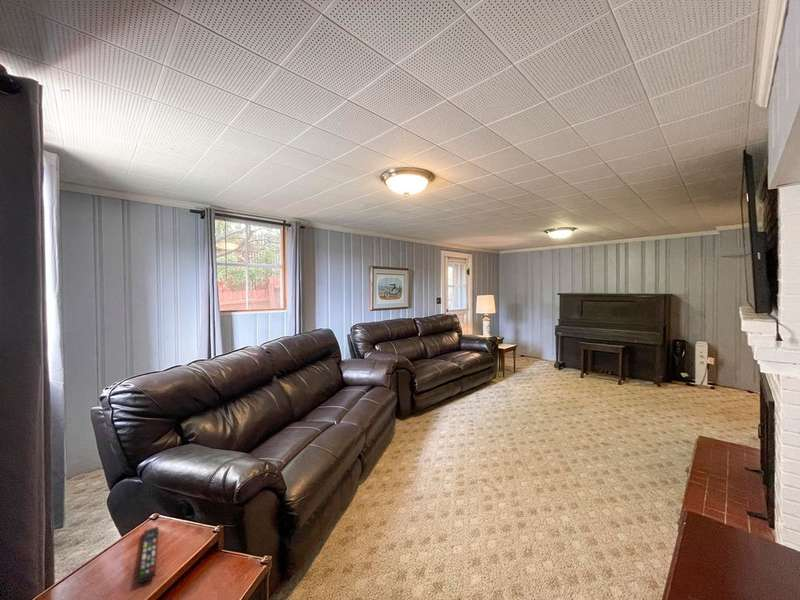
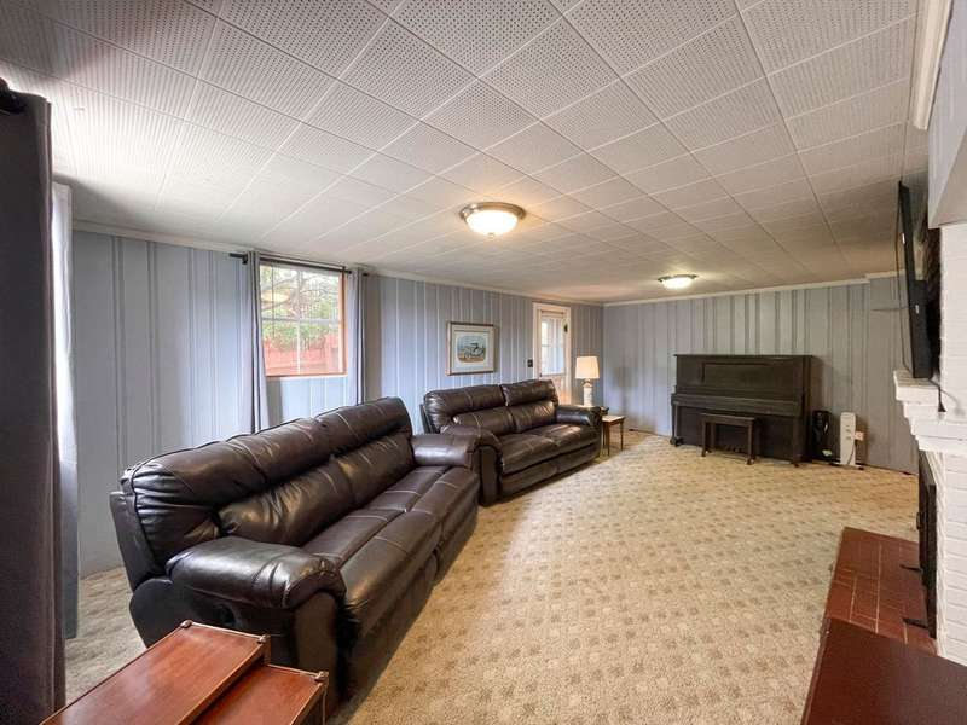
- remote control [137,526,160,585]
